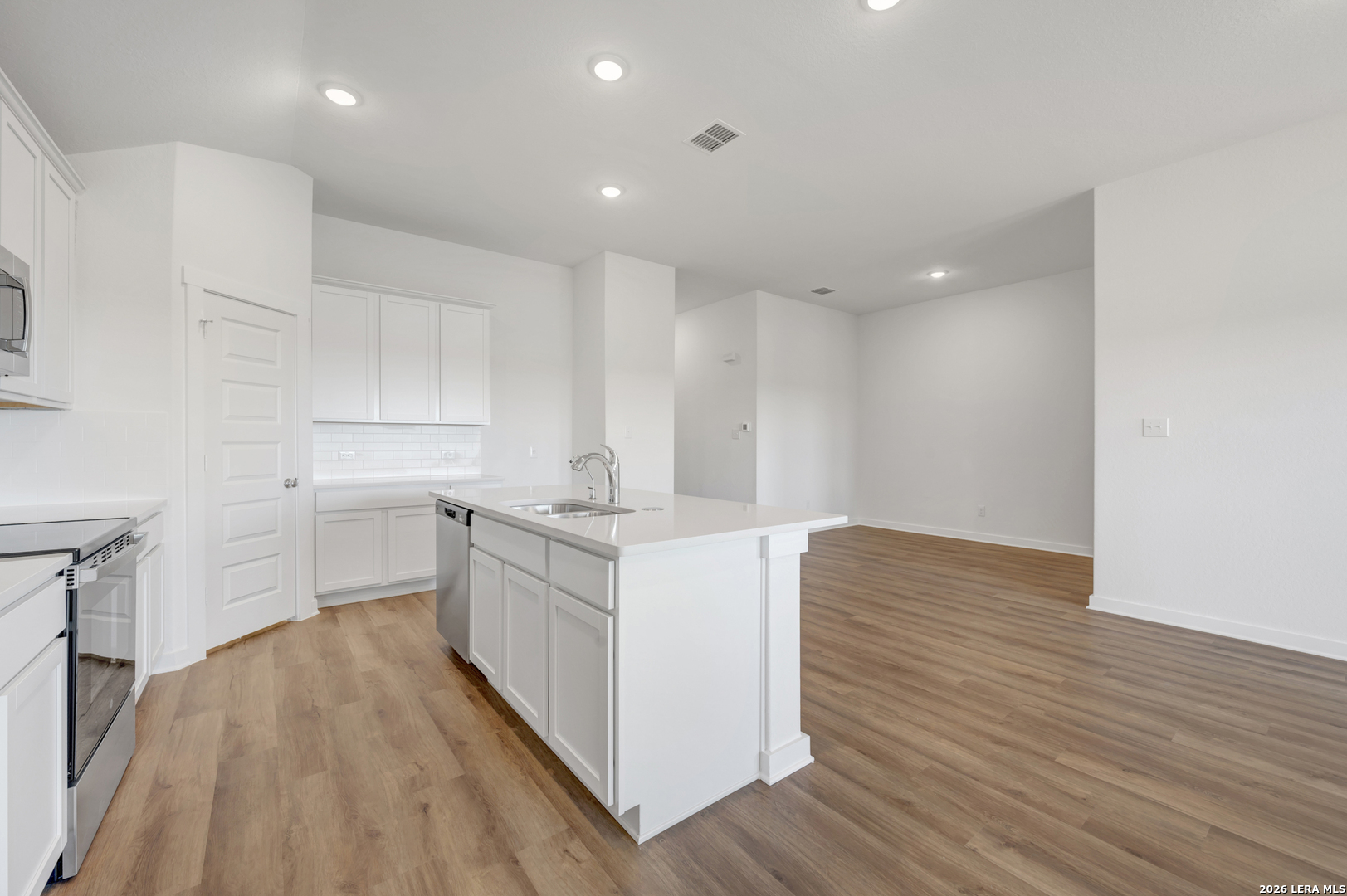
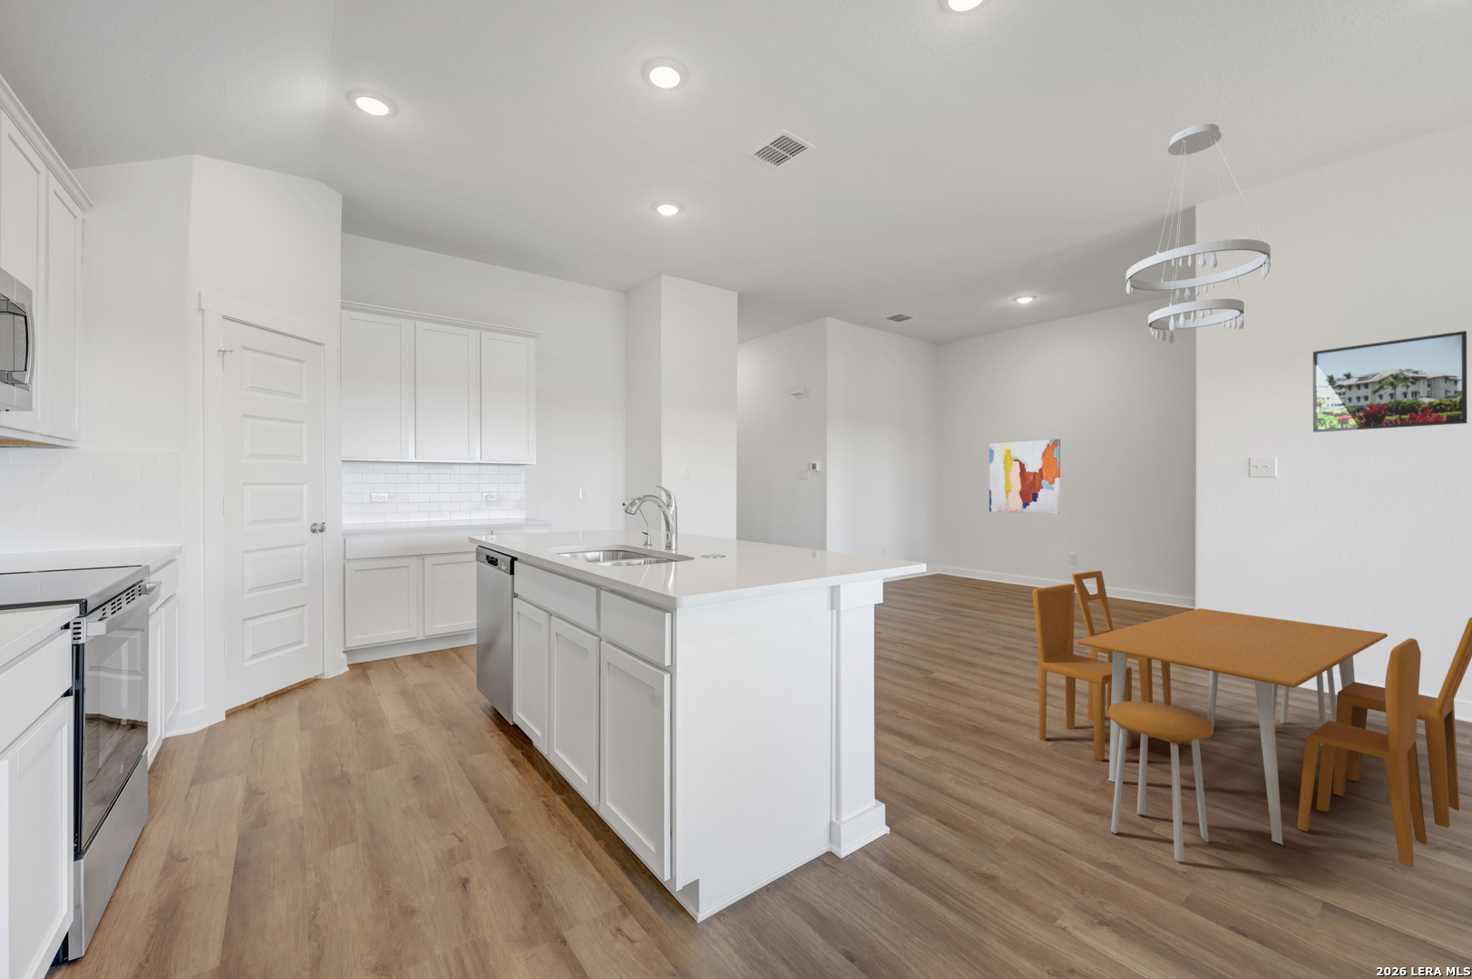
+ dining table [1032,569,1472,868]
+ wall art [989,438,1061,515]
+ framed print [1312,330,1469,434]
+ chandelier [1126,123,1272,344]
